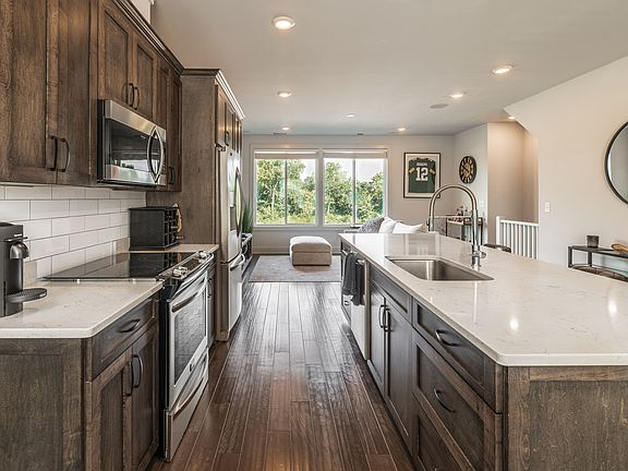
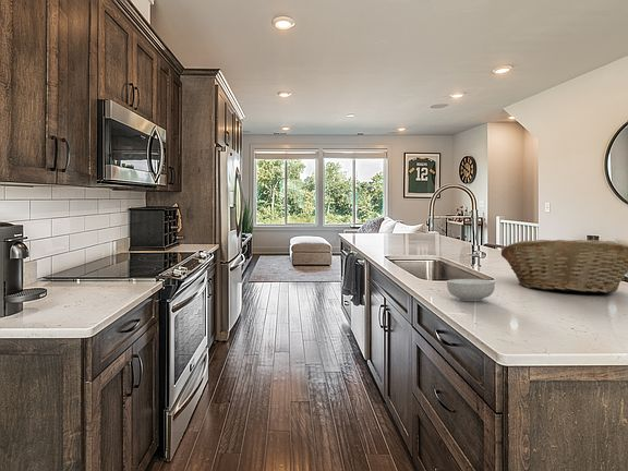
+ fruit basket [500,239,628,293]
+ cereal bowl [446,278,496,302]
